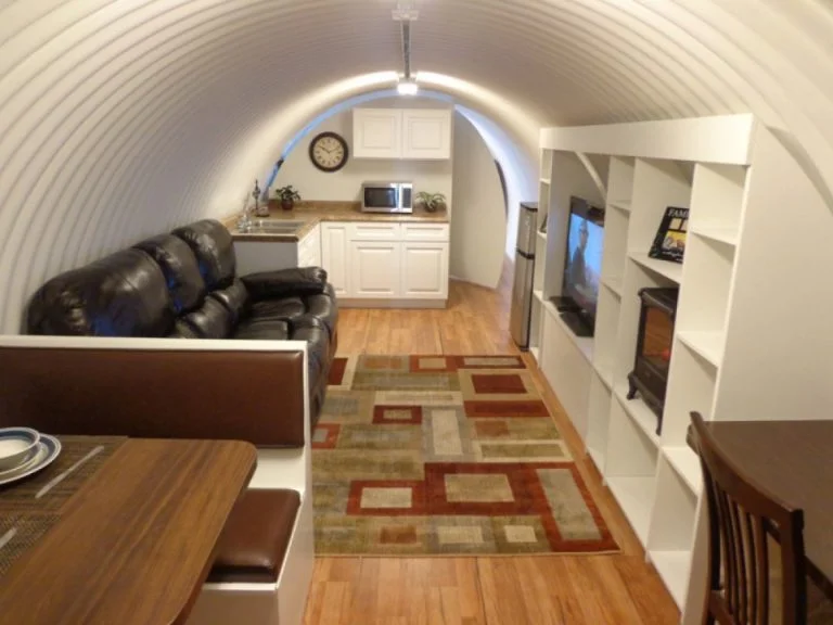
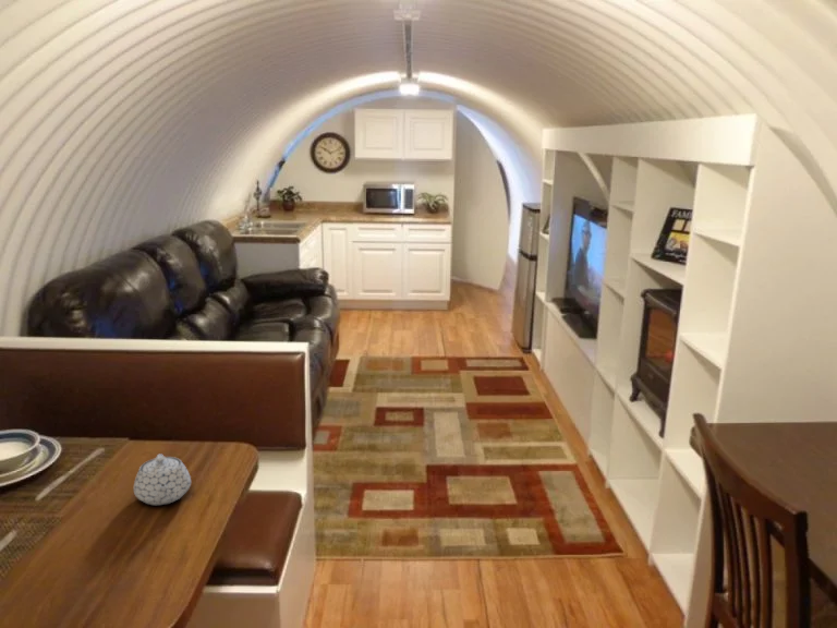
+ teapot [133,452,192,506]
